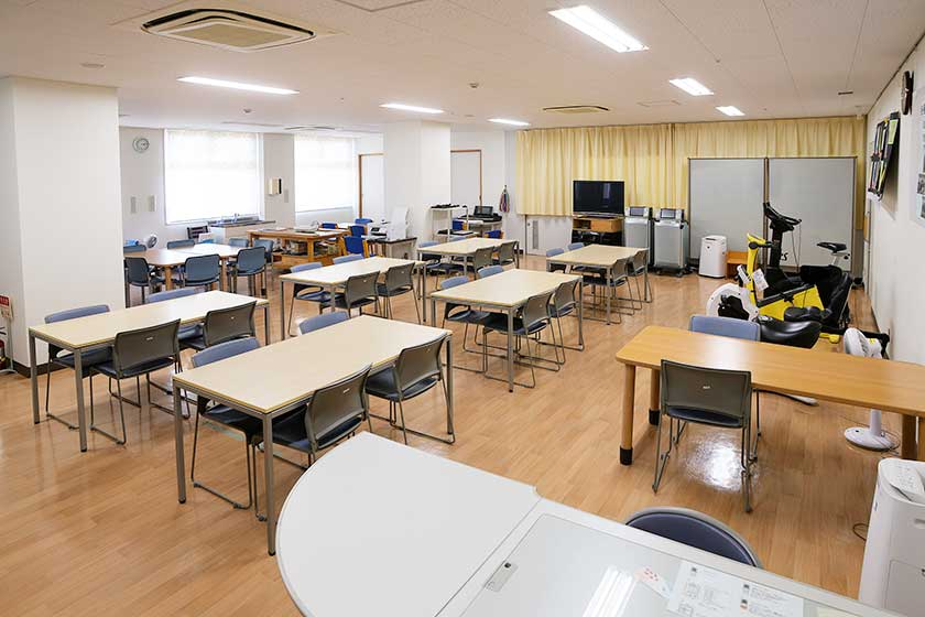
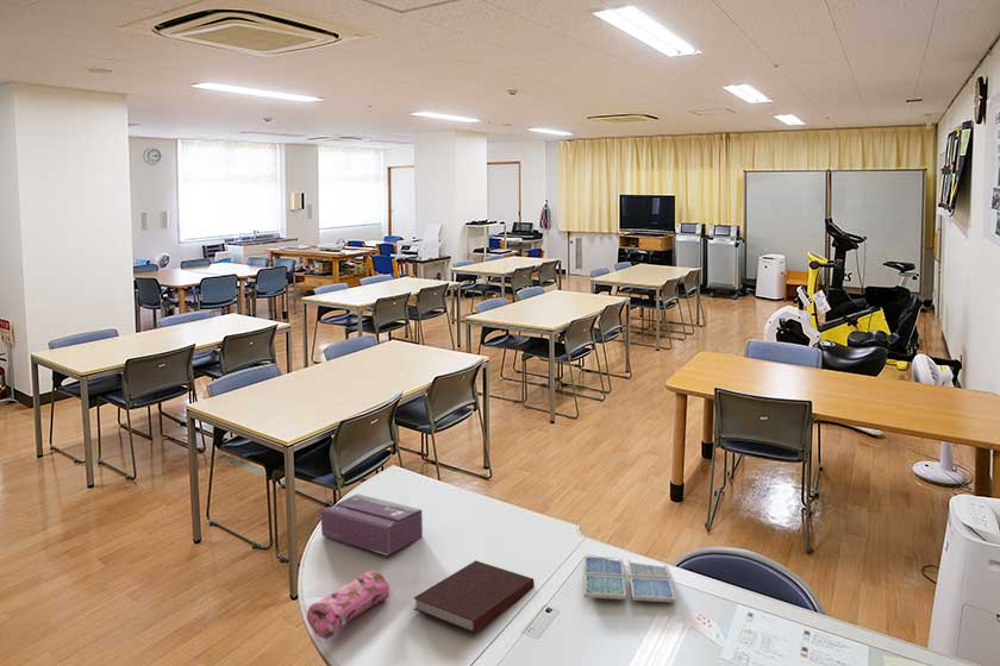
+ notebook [413,559,536,634]
+ drink coaster [583,555,676,604]
+ pencil case [306,570,390,640]
+ tissue box [320,492,424,557]
